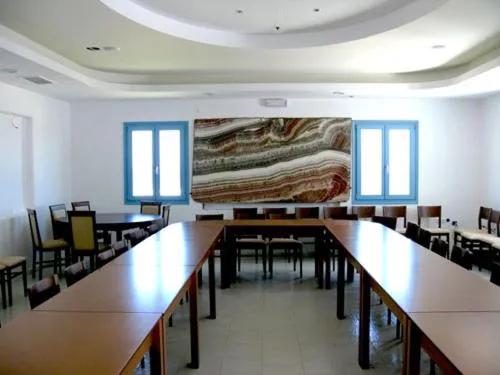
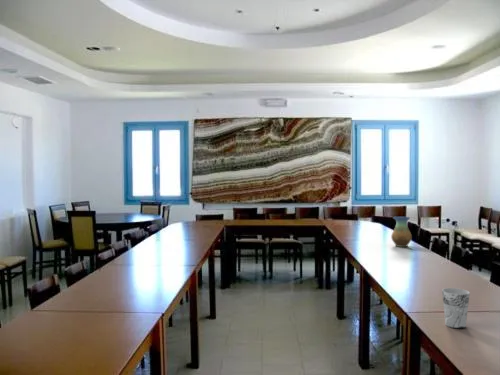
+ cup [441,287,471,329]
+ vase [390,216,413,248]
